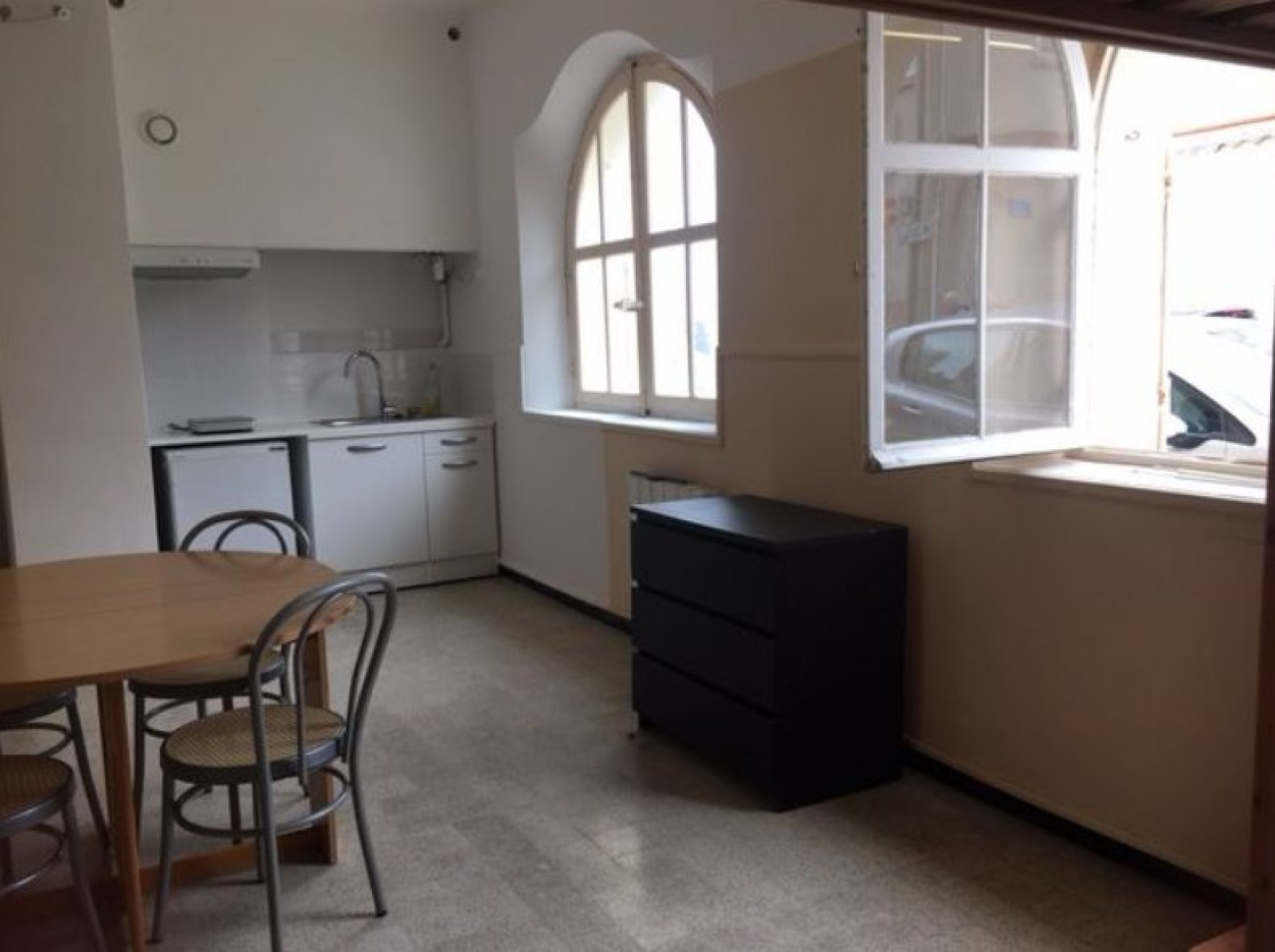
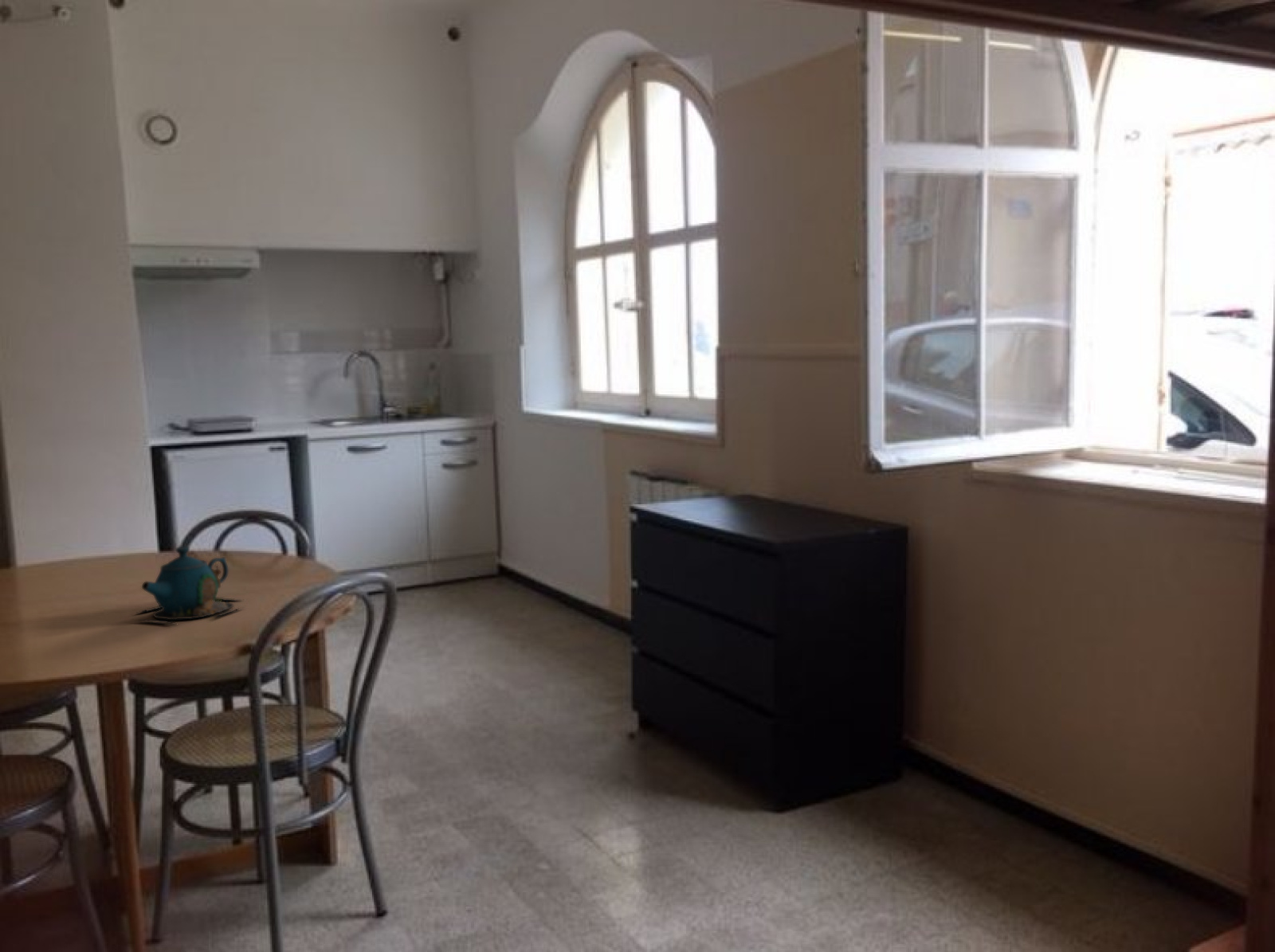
+ teapot [135,546,245,625]
